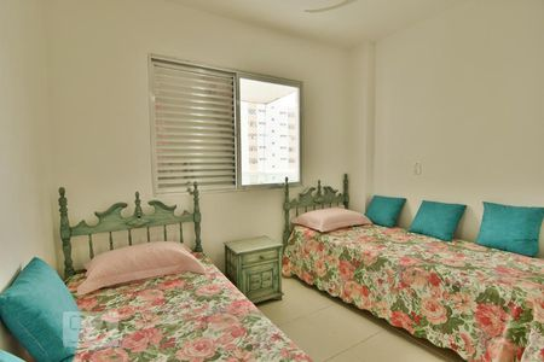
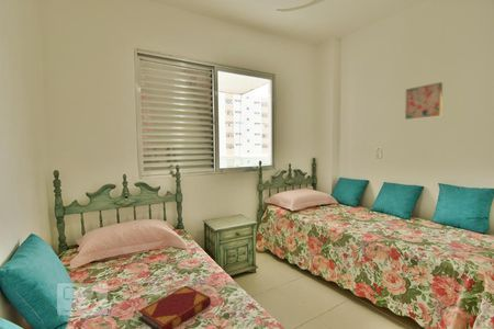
+ wall art [404,81,444,121]
+ hardback book [137,285,212,329]
